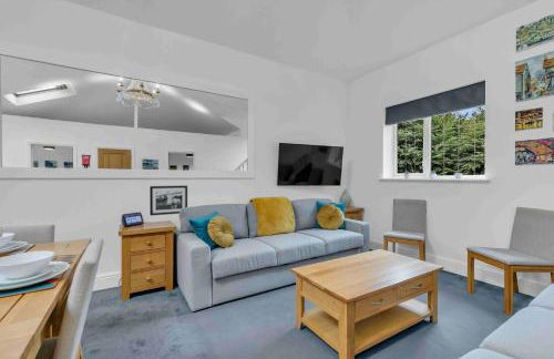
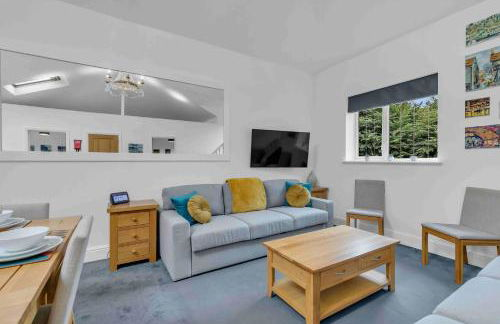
- picture frame [148,185,188,216]
